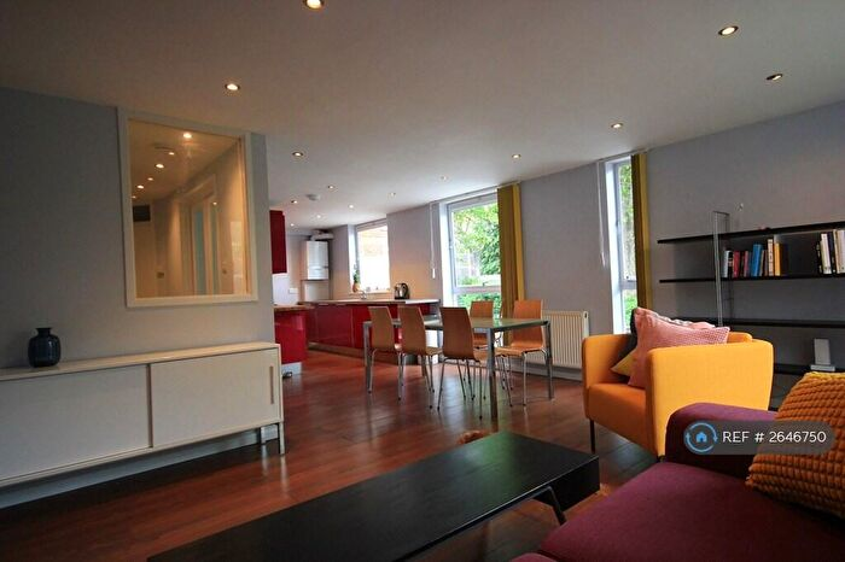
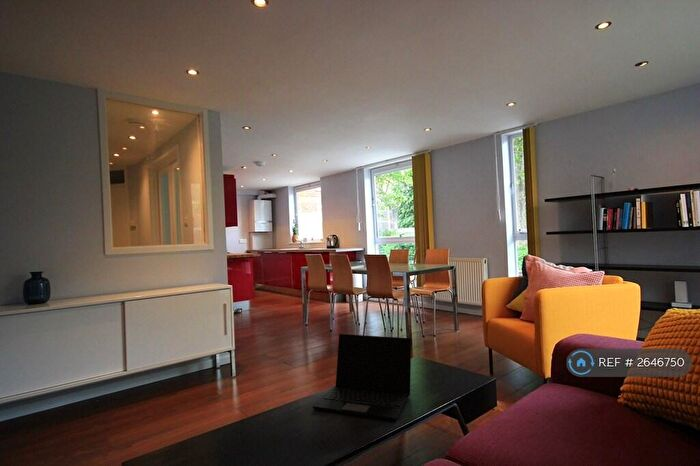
+ laptop [312,333,412,422]
